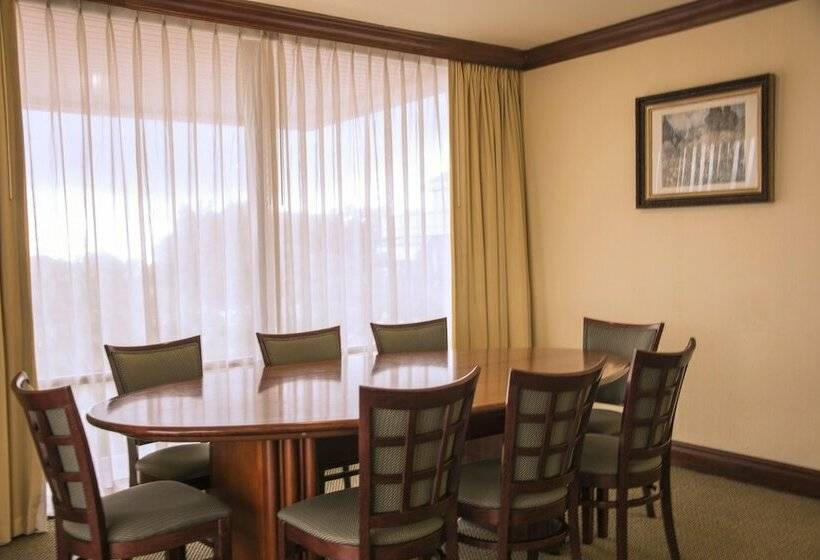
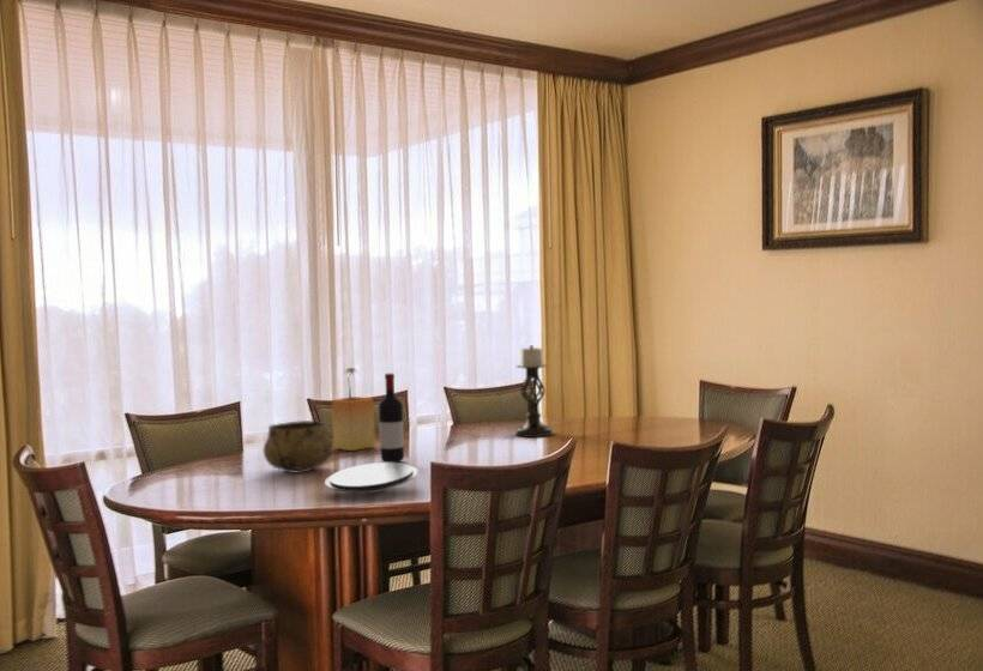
+ candle holder [514,344,554,439]
+ decorative bowl [263,419,333,474]
+ wine bottle [378,373,405,463]
+ plate [324,461,420,494]
+ potted plant [331,367,376,452]
